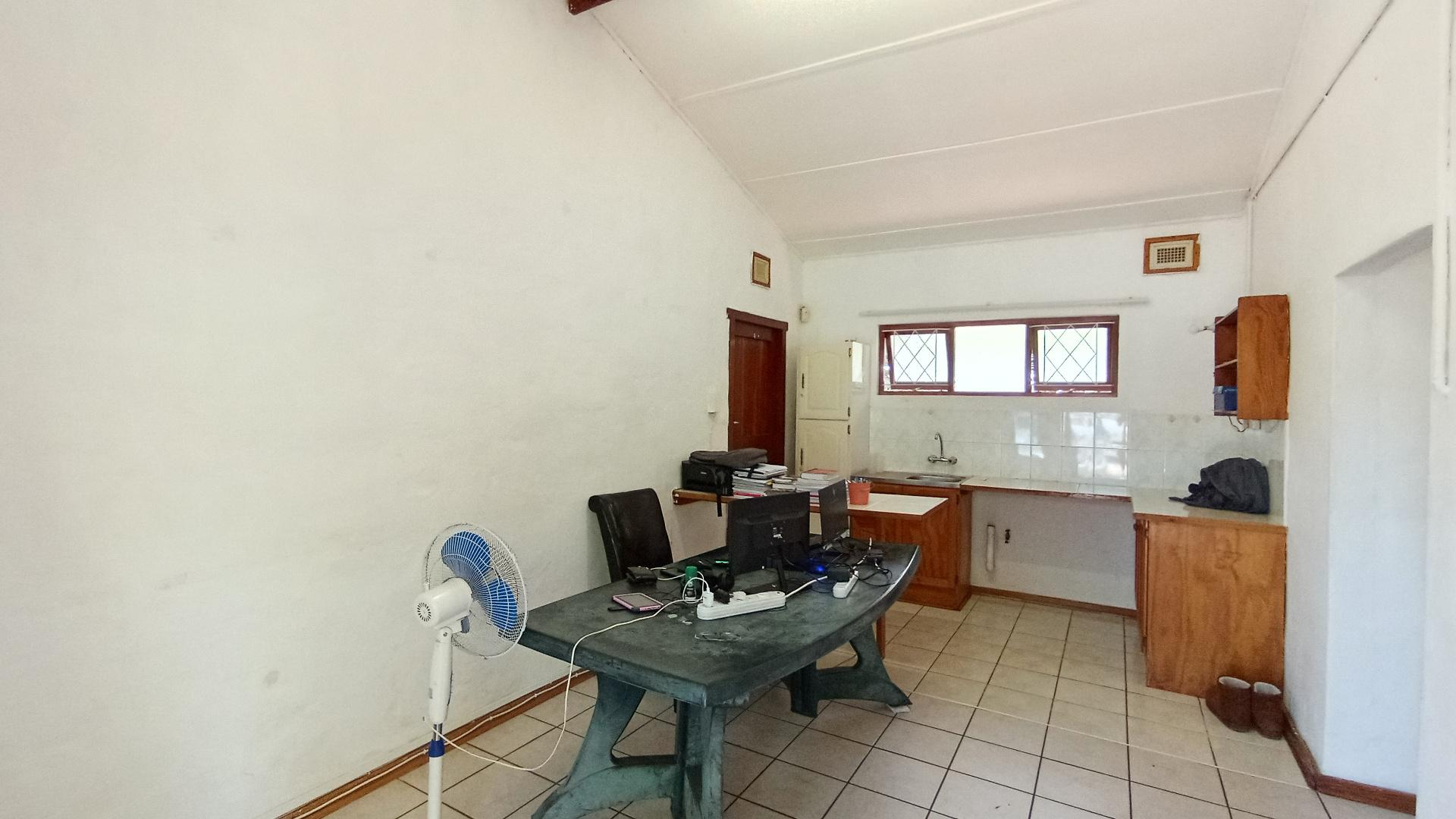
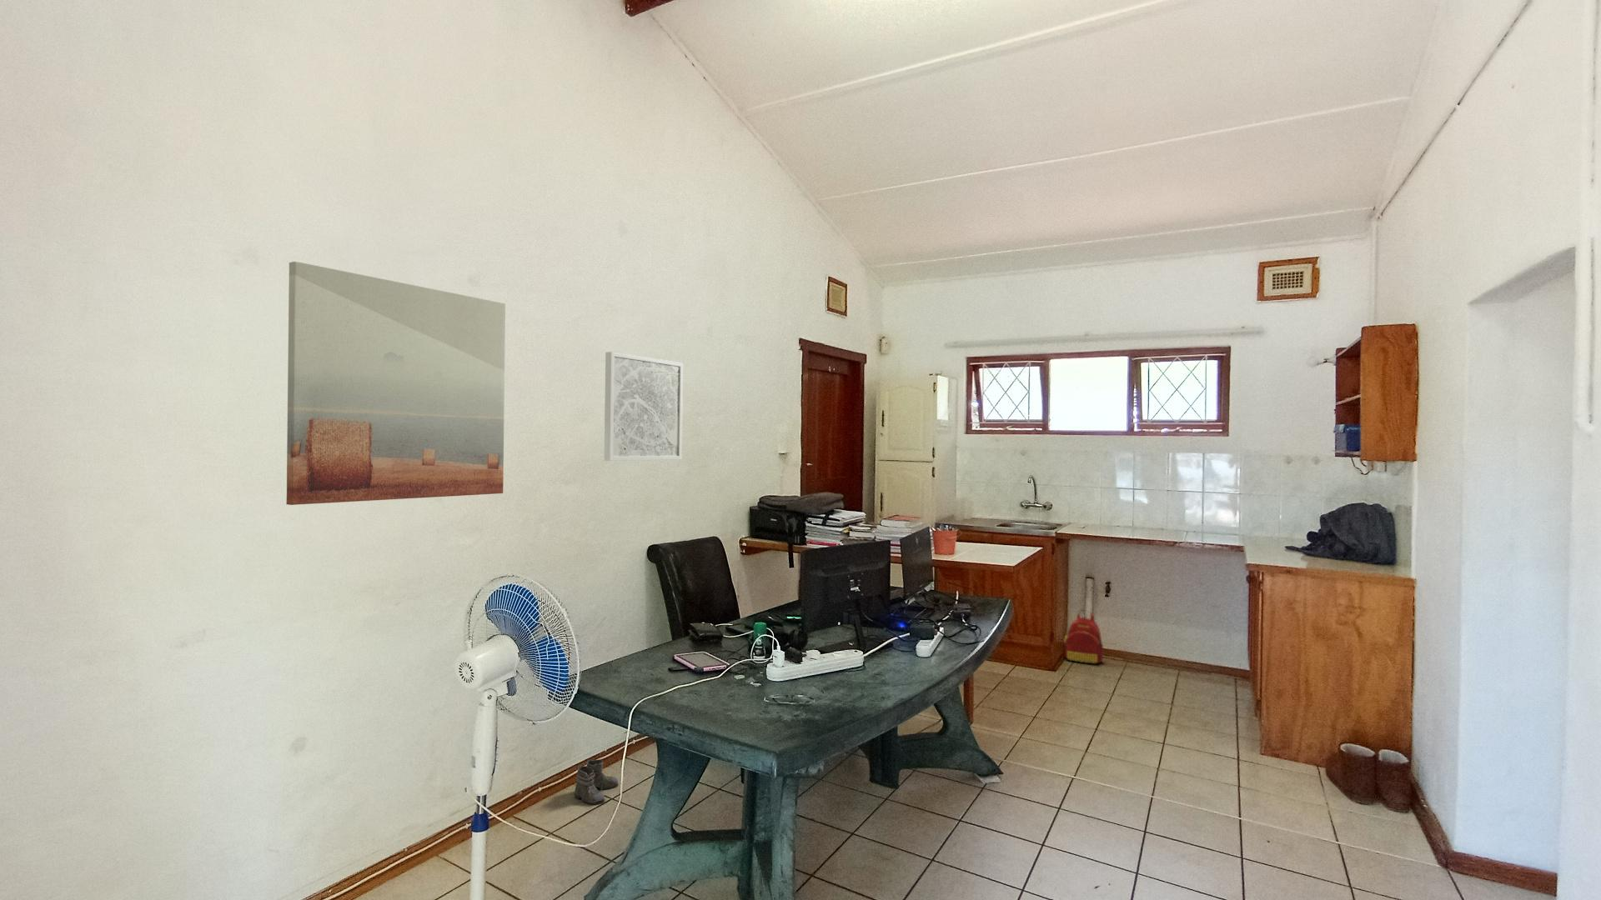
+ wall art [286,260,506,505]
+ wall art [604,351,684,462]
+ boots [574,758,619,805]
+ backpack [1063,609,1104,665]
